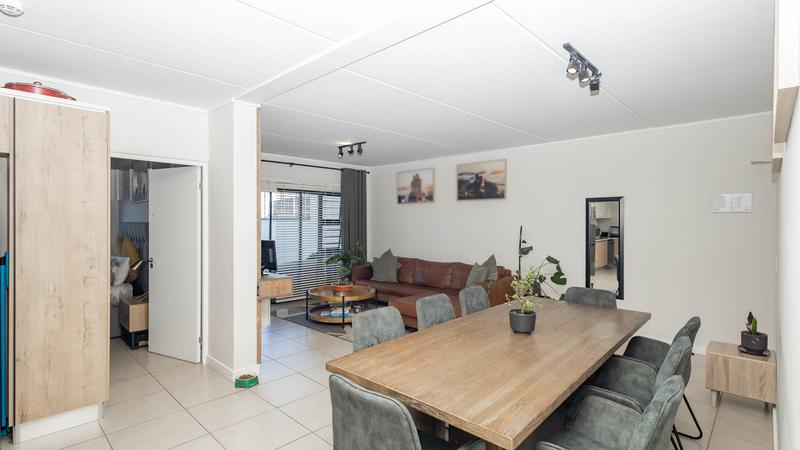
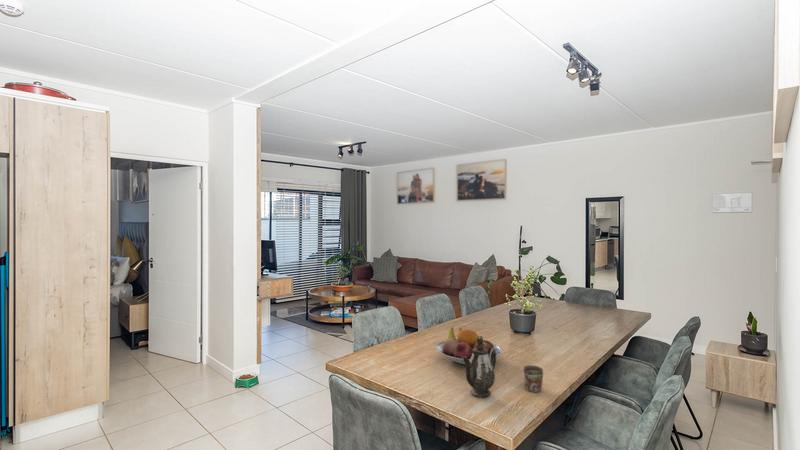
+ mug [522,364,544,393]
+ fruit bowl [435,327,503,366]
+ teapot [462,335,497,398]
